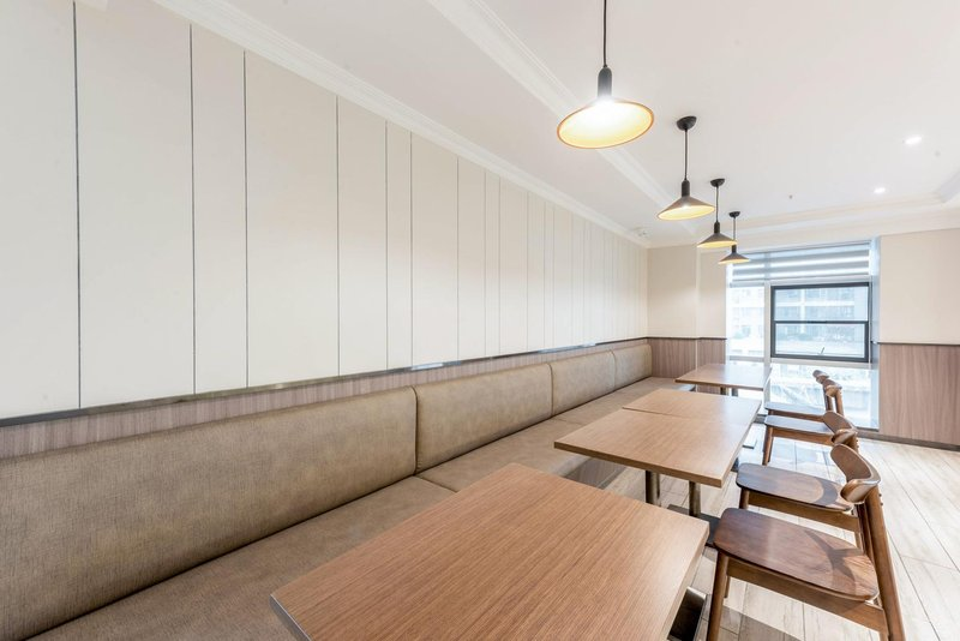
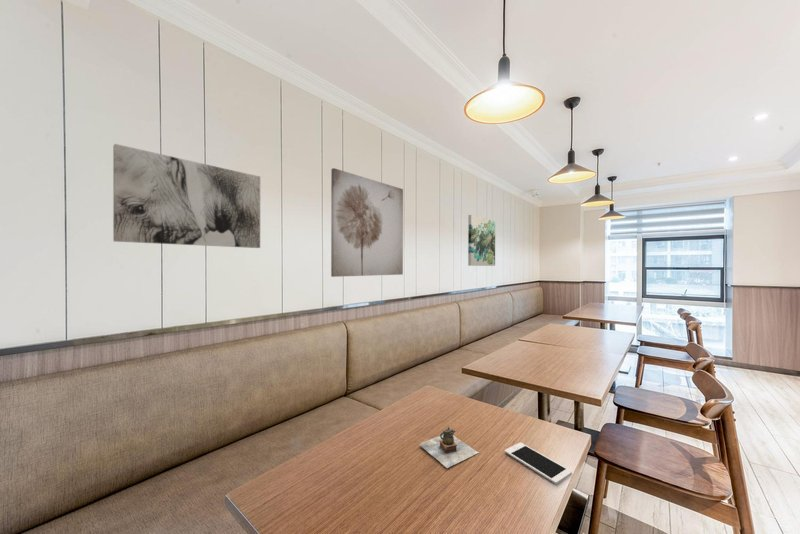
+ wall art [467,214,496,267]
+ wall art [112,143,261,249]
+ cell phone [504,442,573,485]
+ wall art [330,167,404,278]
+ teapot [419,426,480,469]
